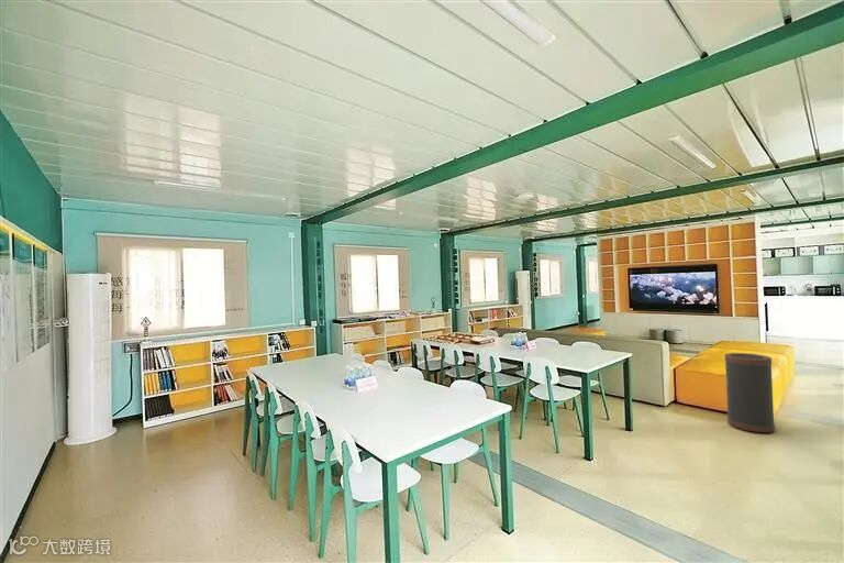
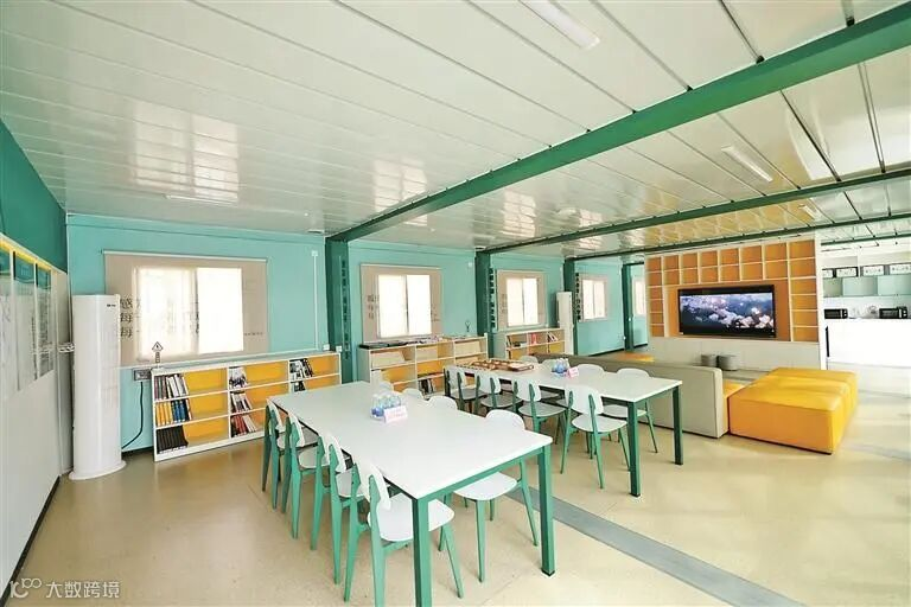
- trash can [723,352,776,433]
